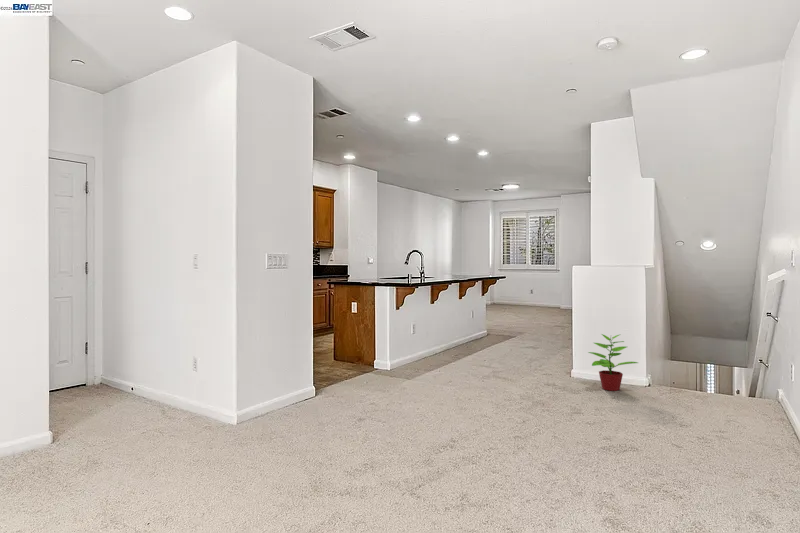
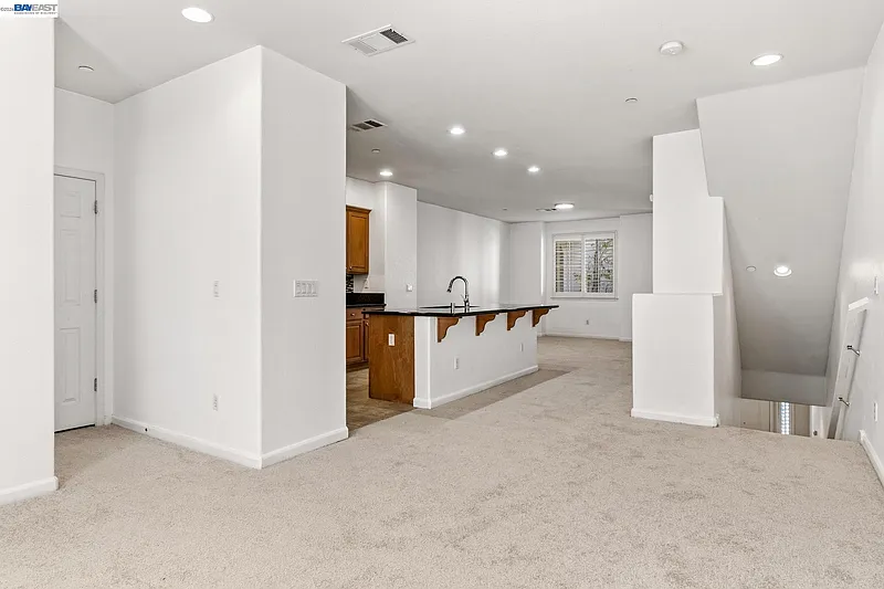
- potted plant [587,333,639,392]
